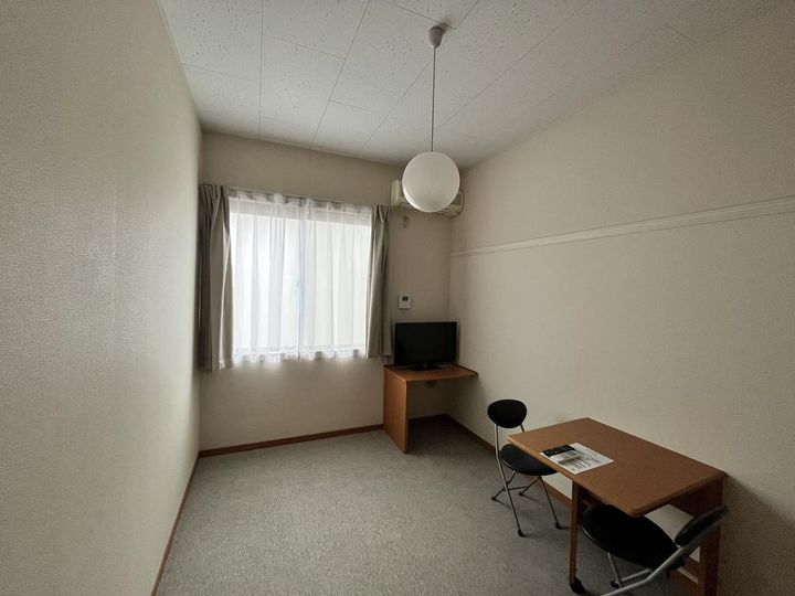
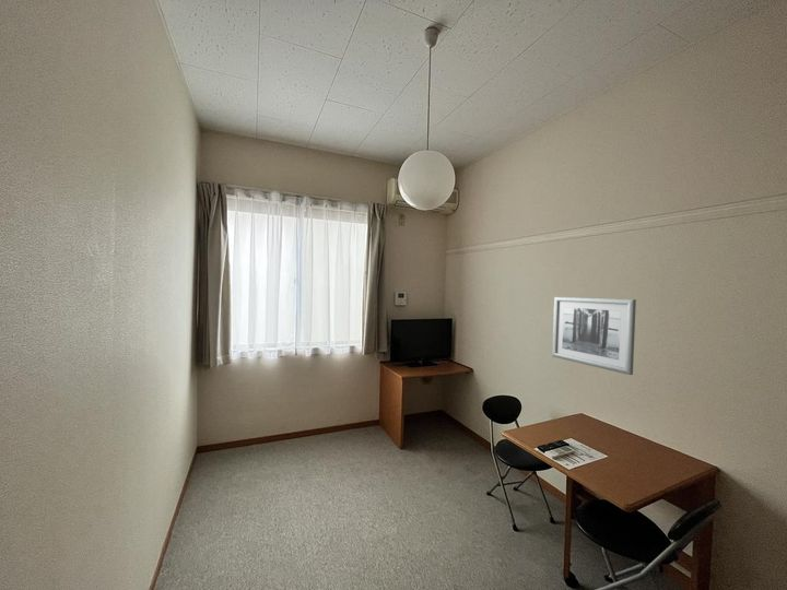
+ wall art [551,296,637,376]
